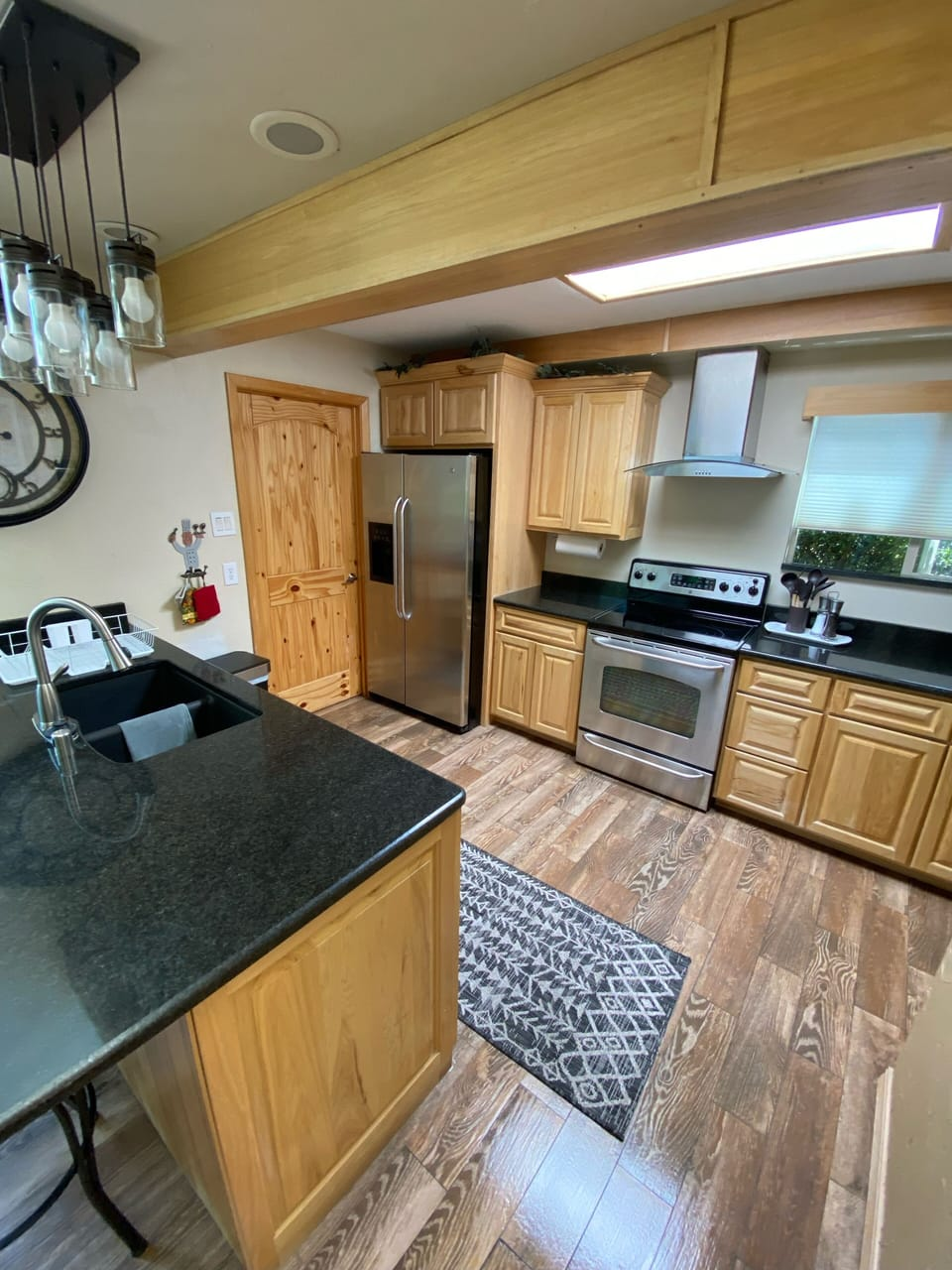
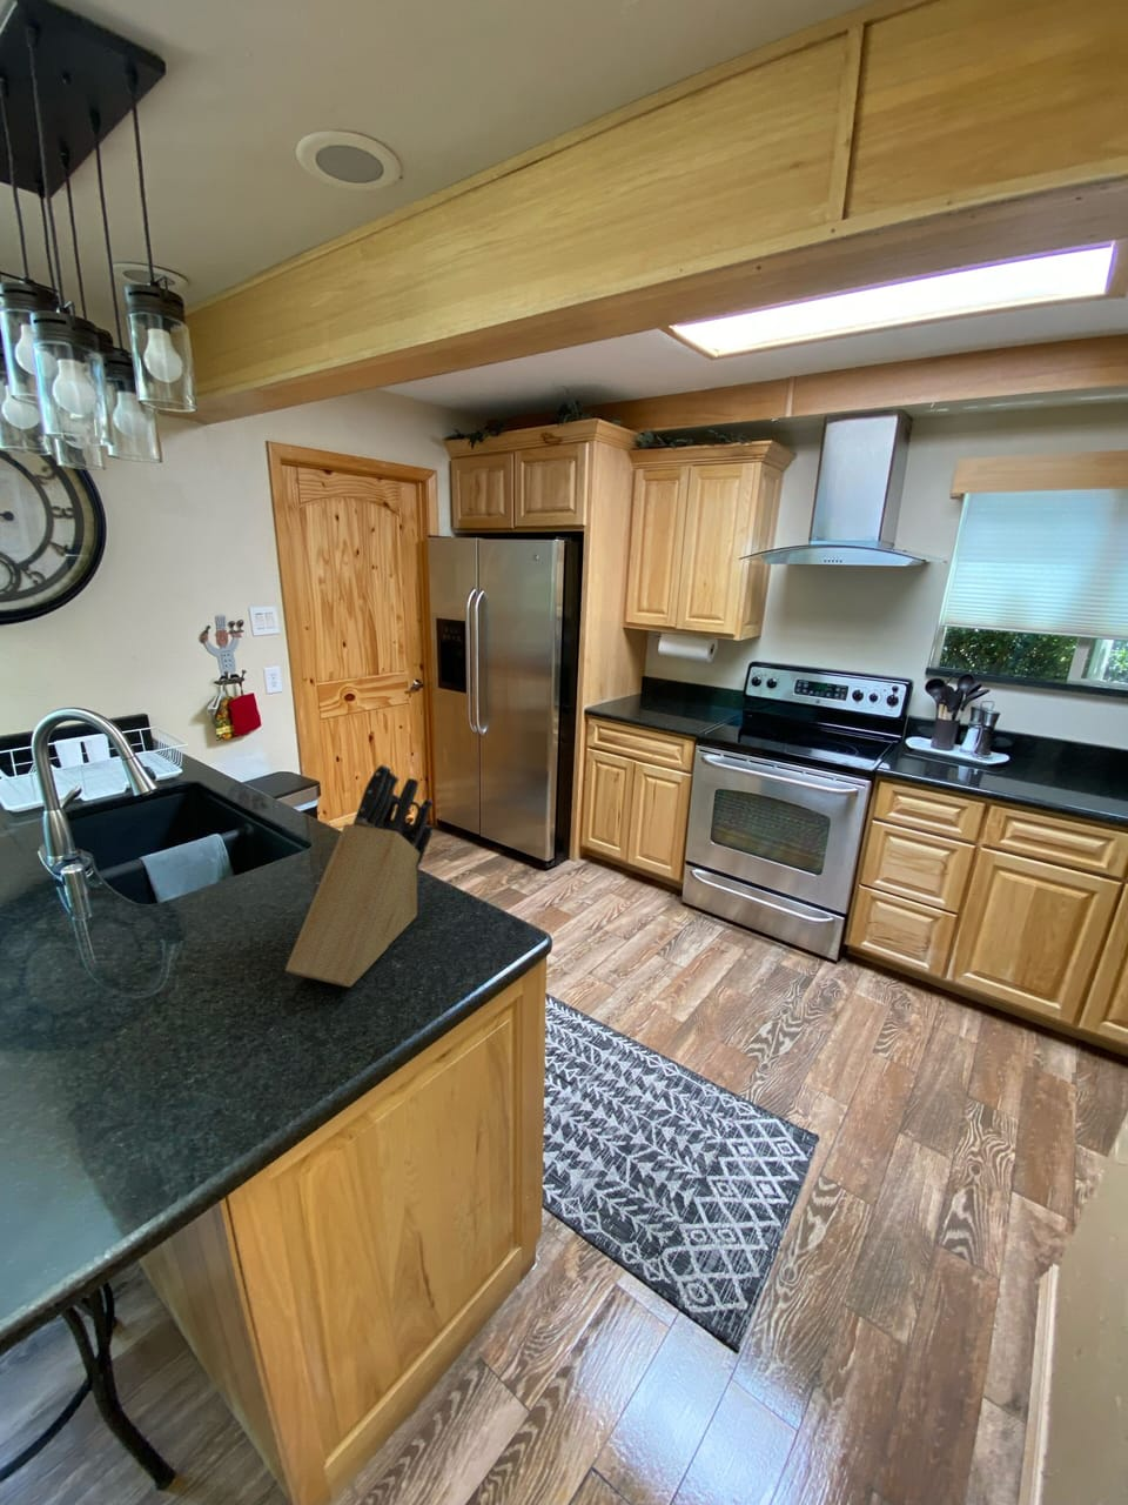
+ knife block [284,763,435,987]
